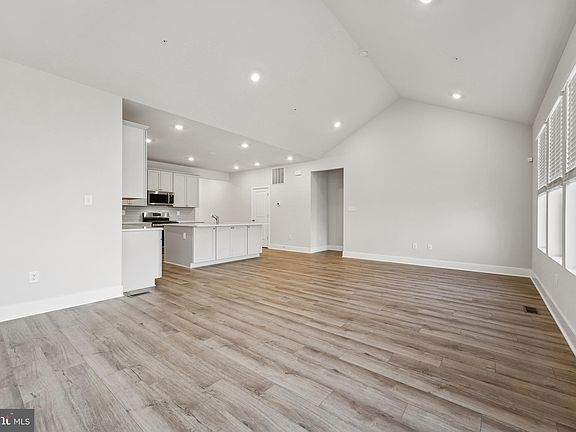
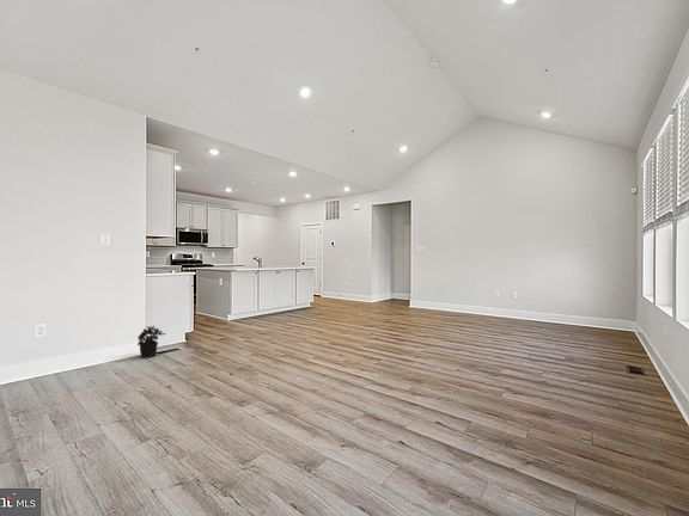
+ potted plant [136,324,166,360]
